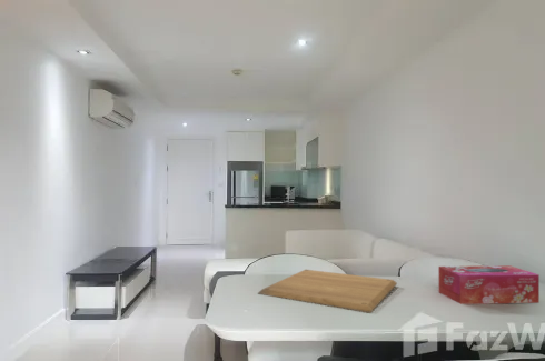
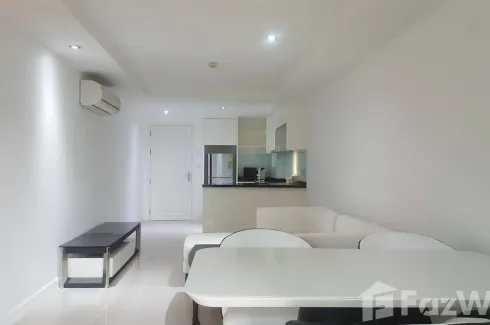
- chopping board [257,269,398,314]
- tissue box [437,264,541,304]
